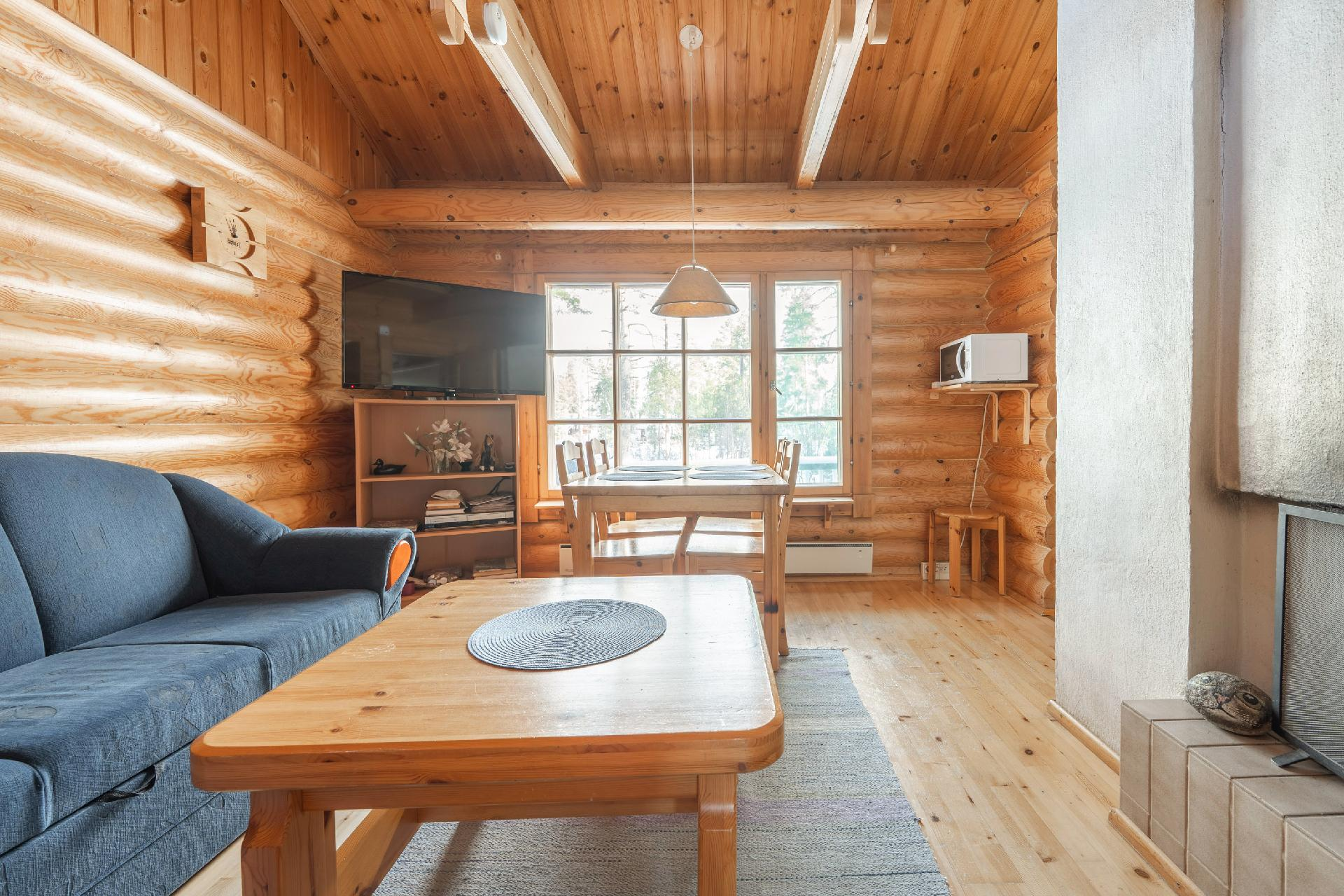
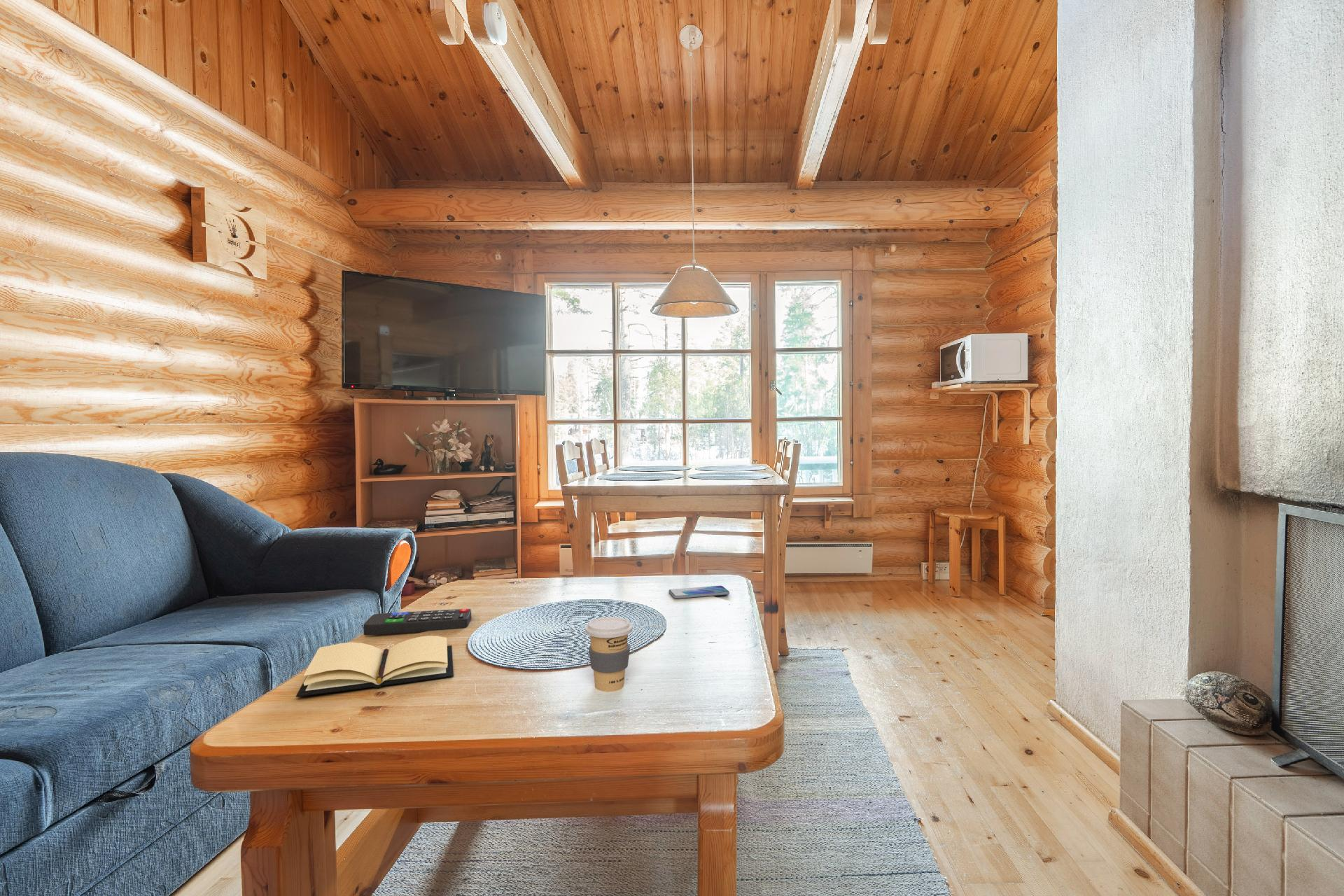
+ remote control [363,608,472,636]
+ smartphone [668,585,730,599]
+ coffee cup [584,617,633,692]
+ book [295,635,454,698]
